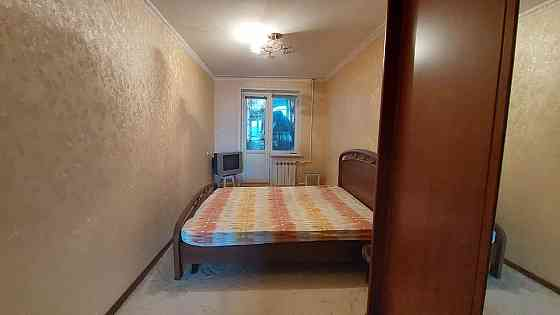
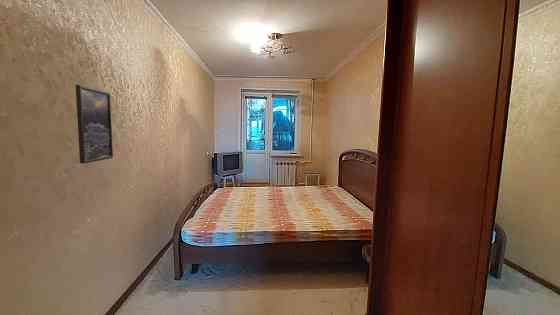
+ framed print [75,84,114,164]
